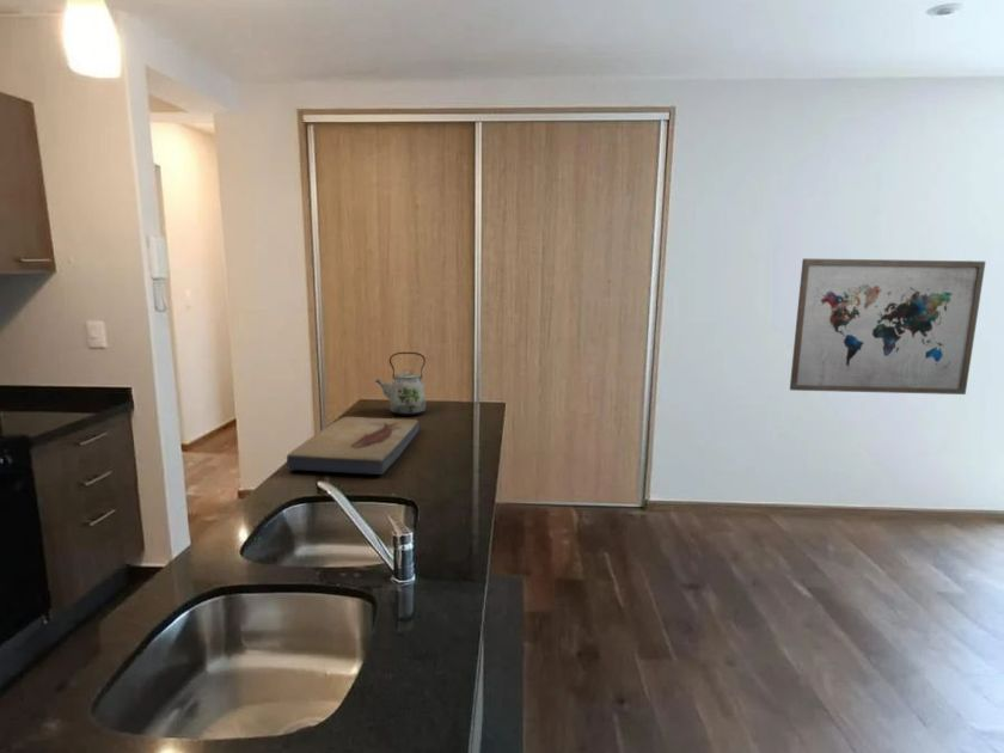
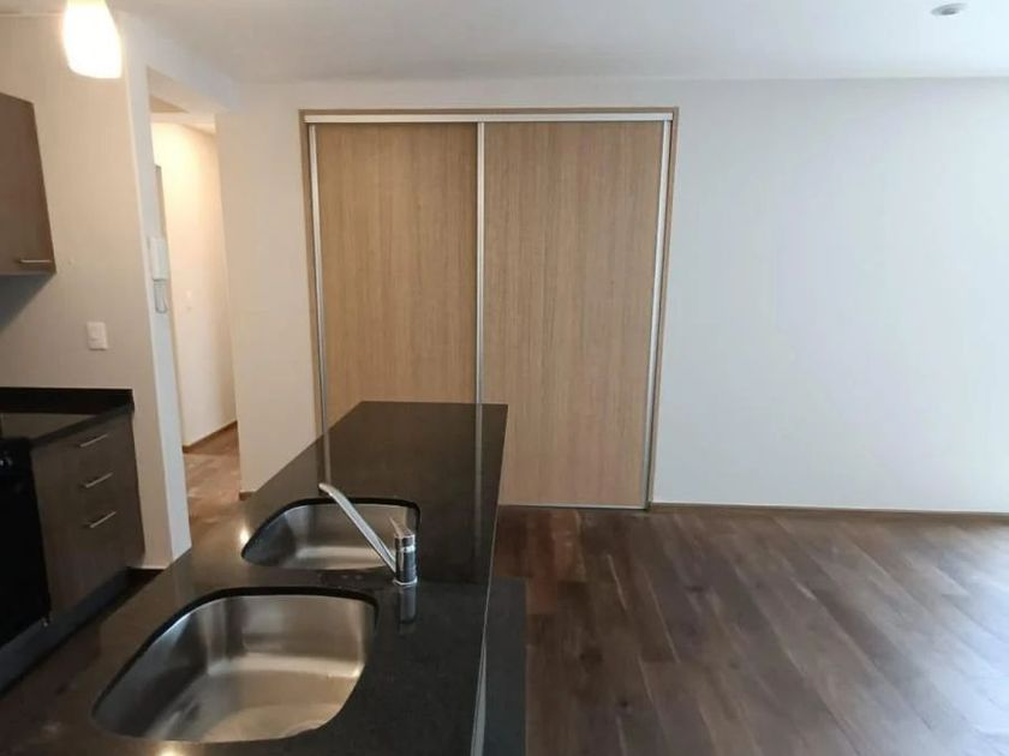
- fish fossil [286,416,420,476]
- kettle [374,351,428,417]
- wall art [789,257,987,396]
